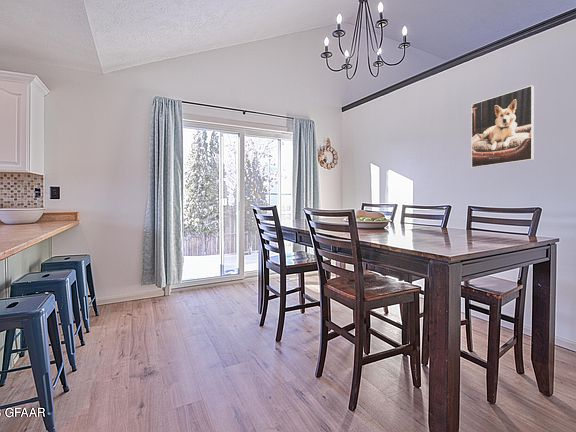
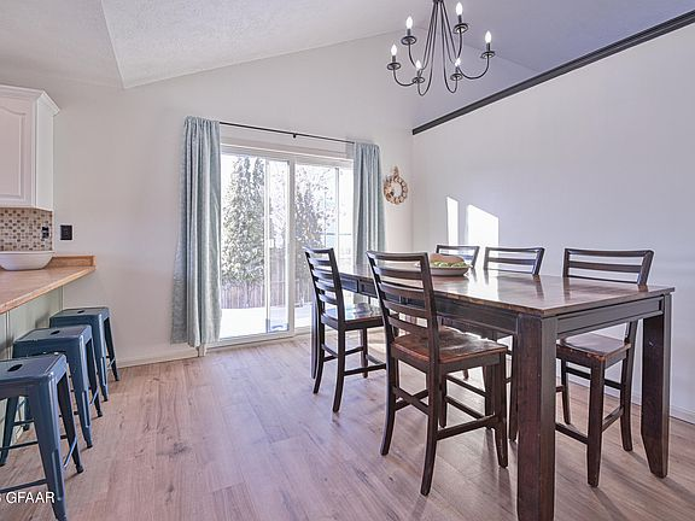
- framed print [470,84,535,169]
